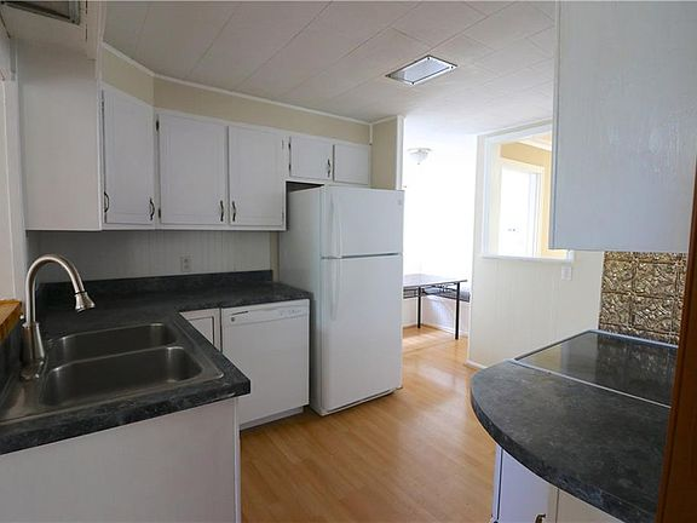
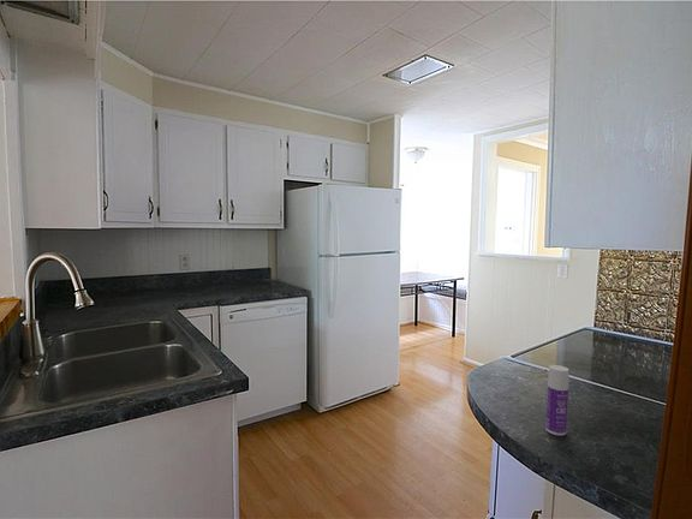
+ bottle [544,364,569,436]
